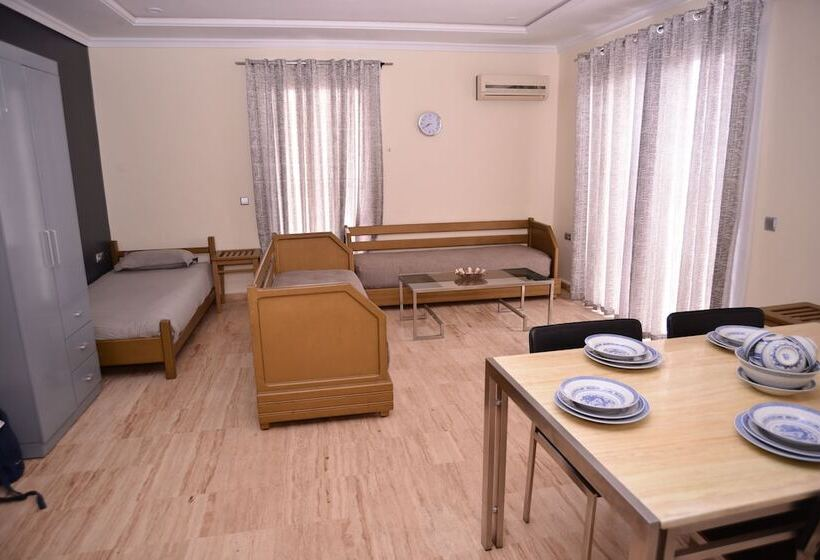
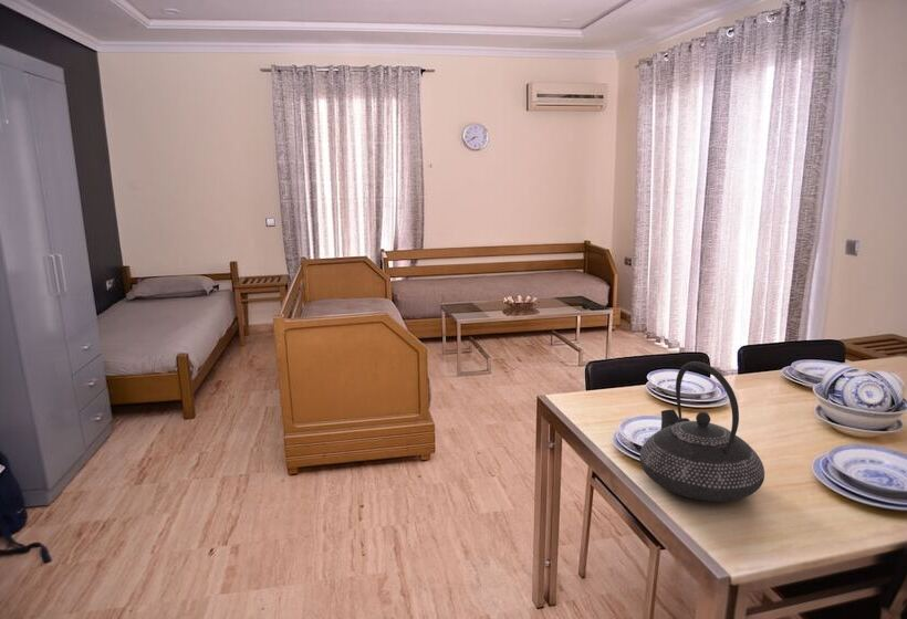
+ teapot [639,360,765,503]
